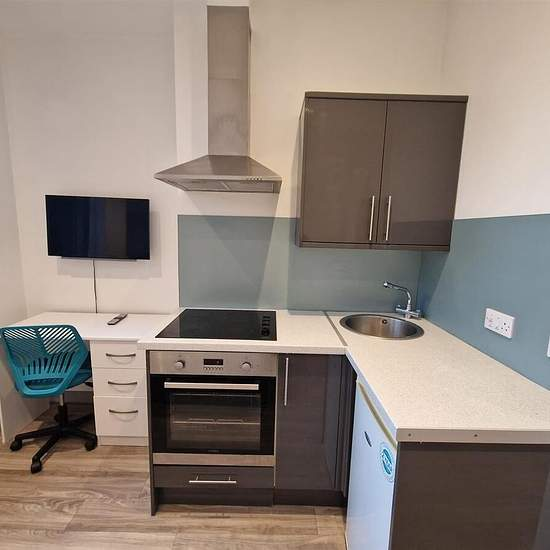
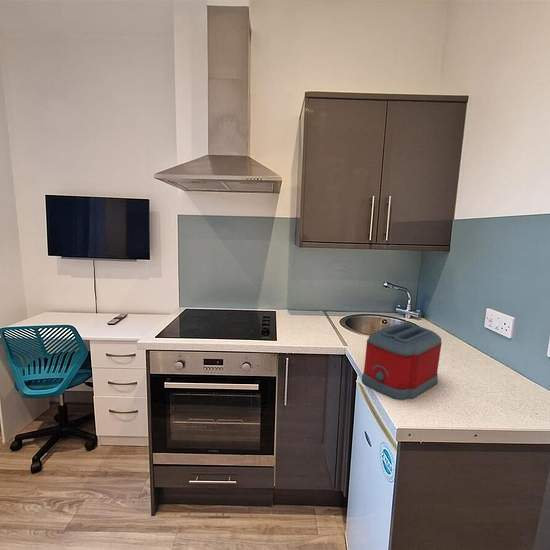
+ toaster [361,323,443,401]
